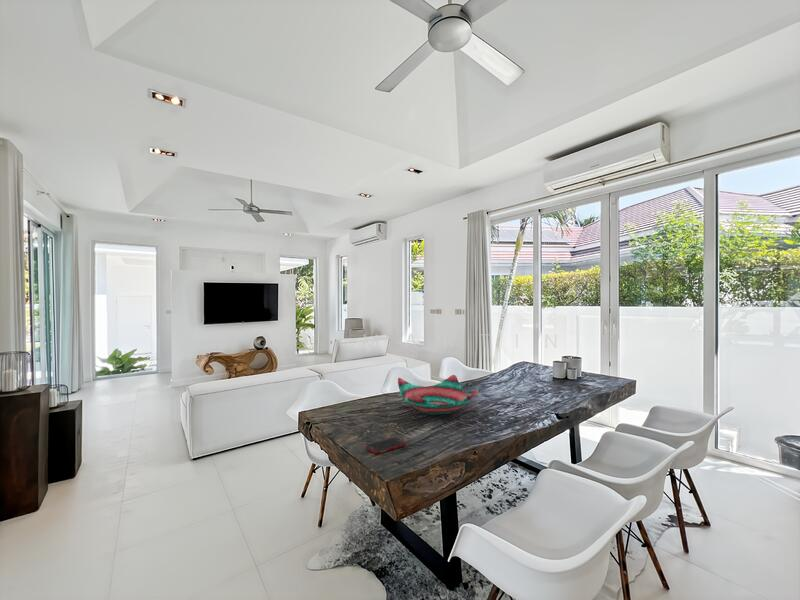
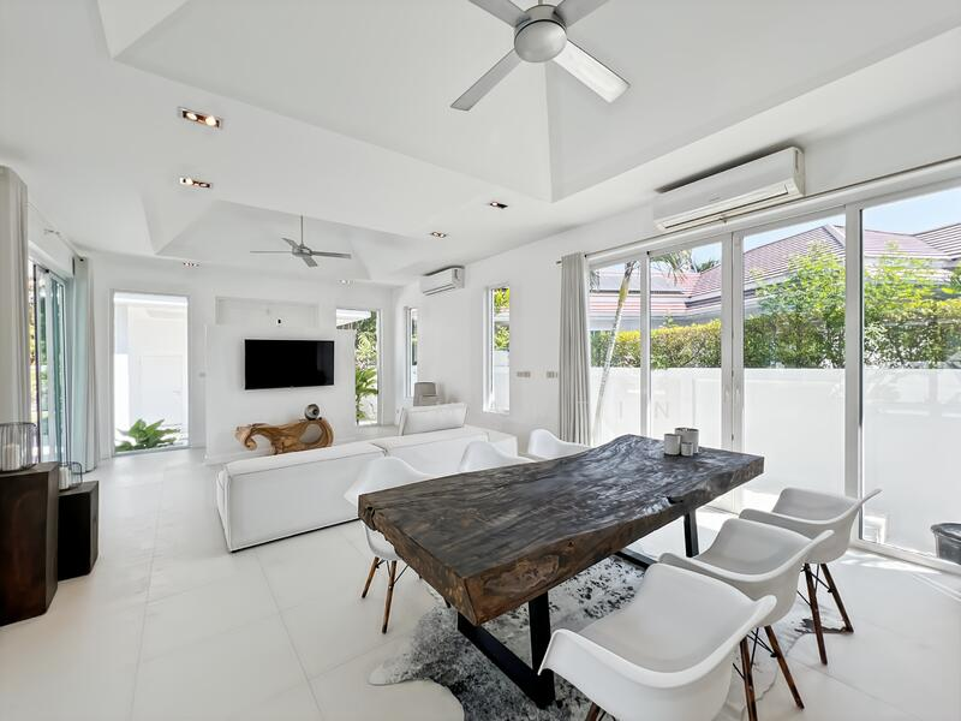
- decorative bowl [397,374,479,416]
- cell phone [365,436,407,455]
